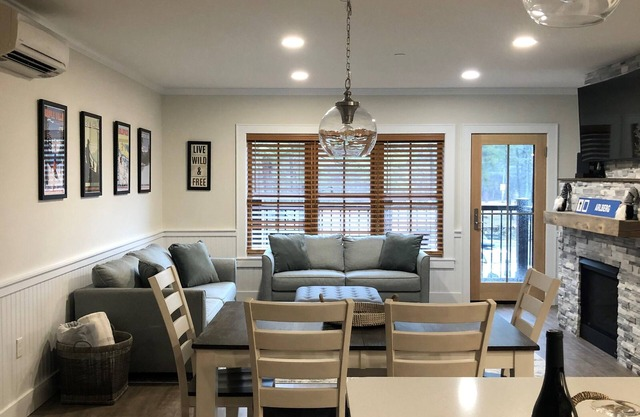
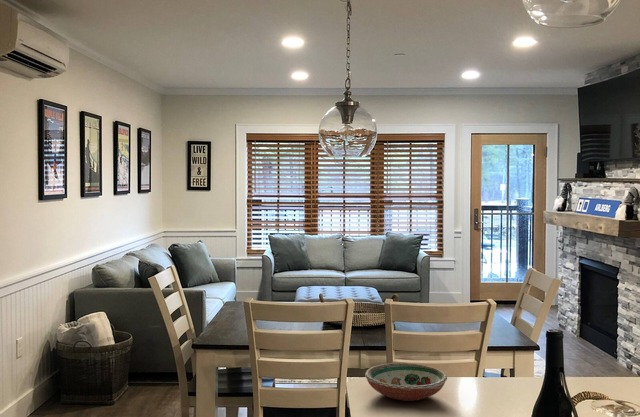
+ decorative bowl [364,362,448,402]
